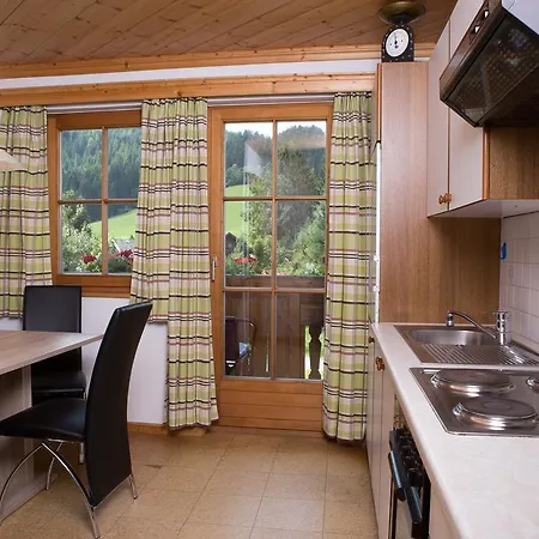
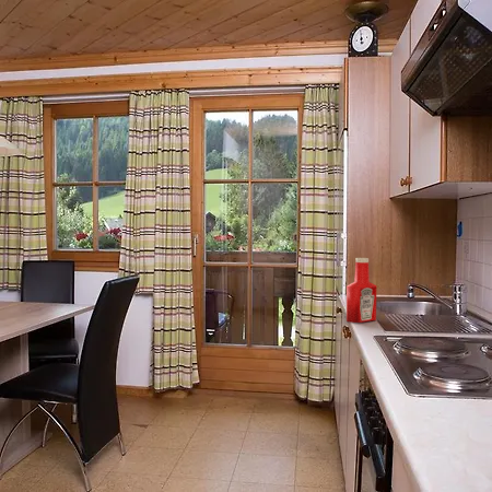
+ soap bottle [345,257,378,324]
